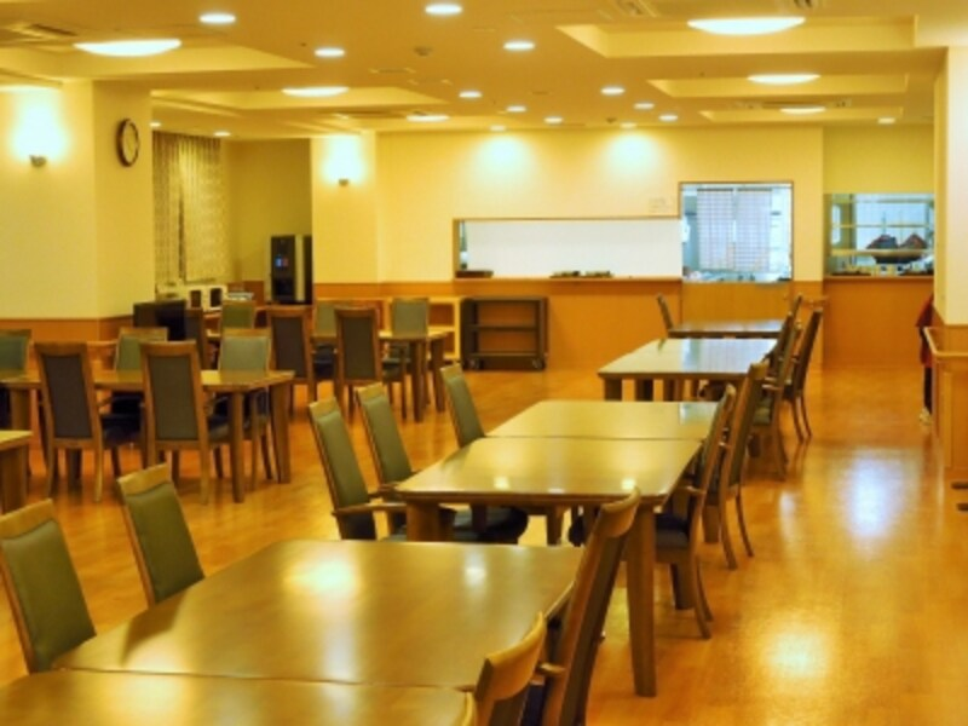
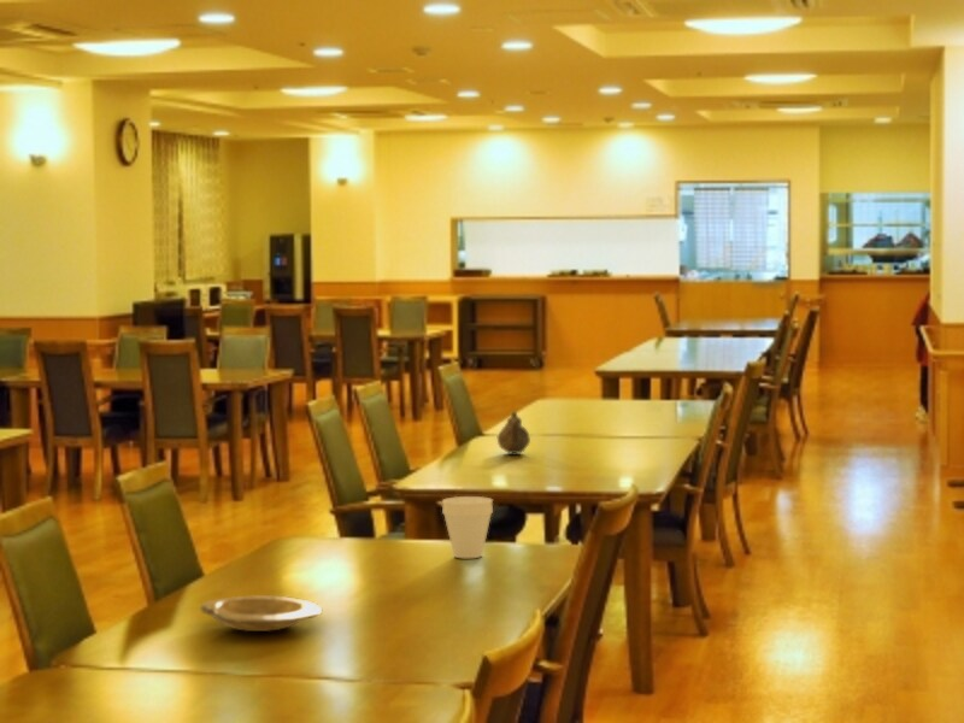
+ plate [199,594,323,633]
+ teapot [496,410,531,454]
+ cup [441,495,494,559]
